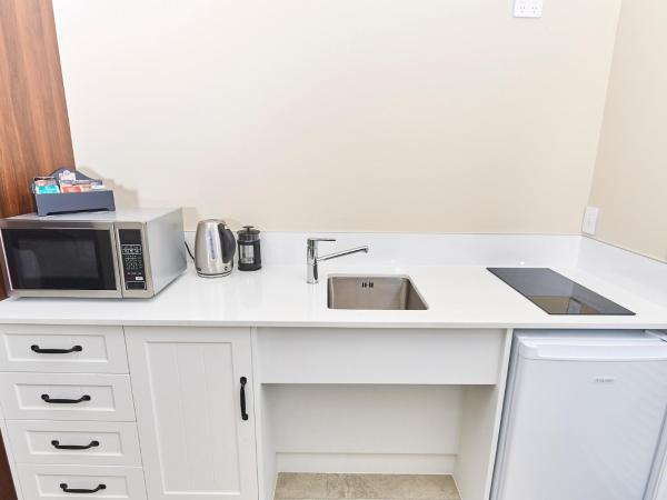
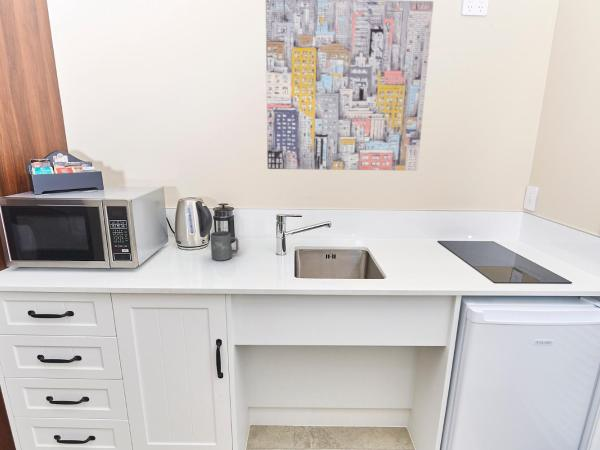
+ wall art [265,0,434,171]
+ mug [210,230,240,262]
